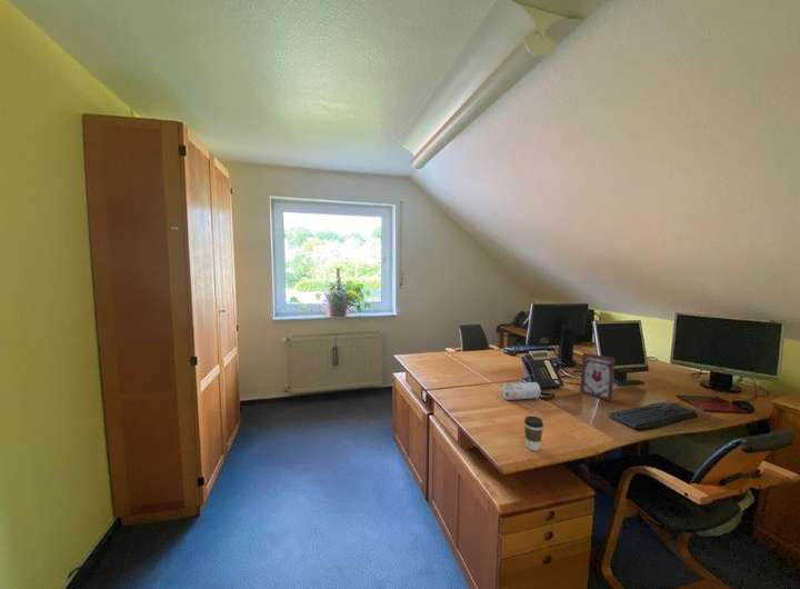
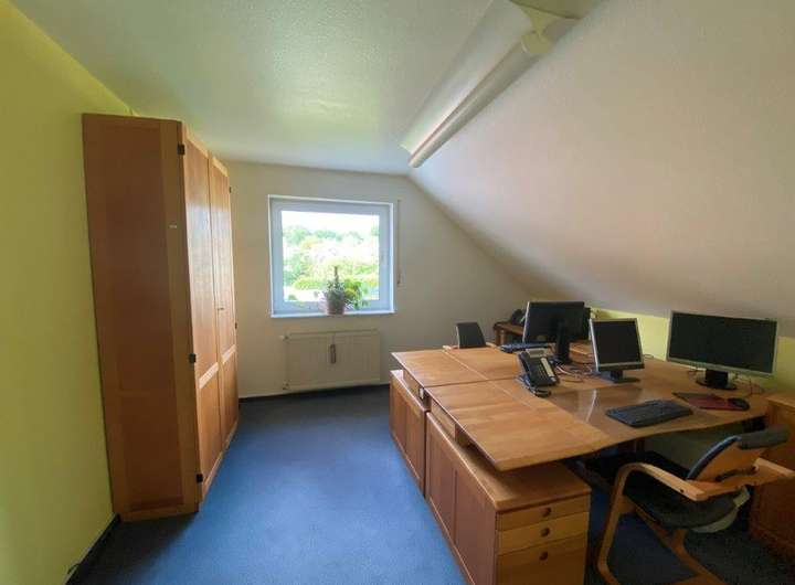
- pencil case [501,381,542,401]
- picture frame [579,351,616,403]
- coffee cup [523,415,544,451]
